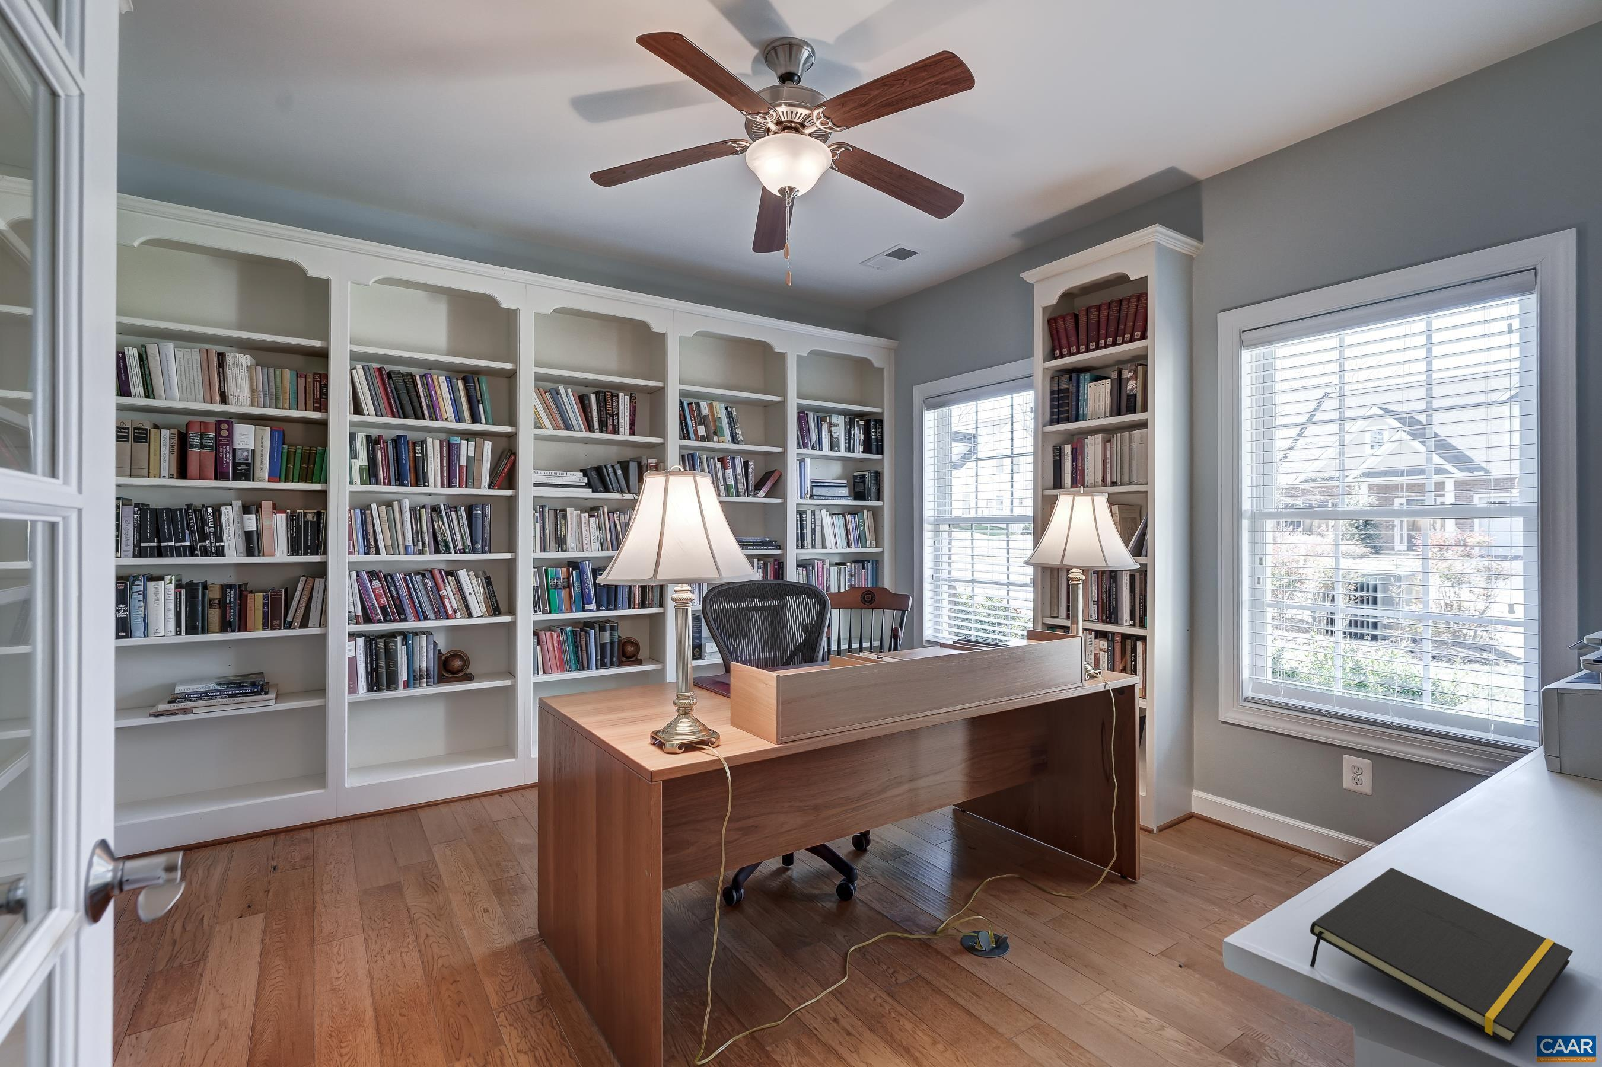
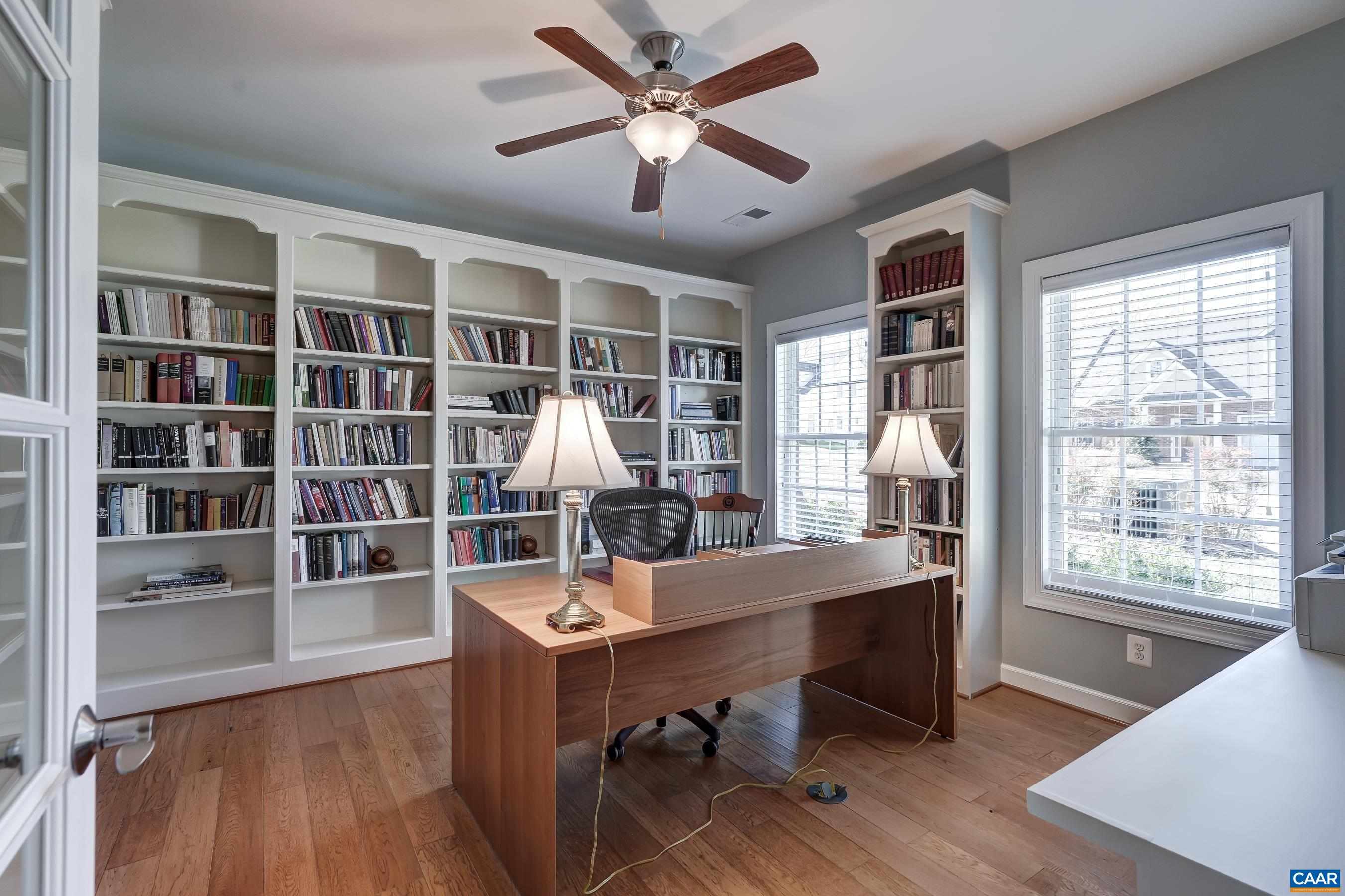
- notepad [1310,867,1573,1046]
